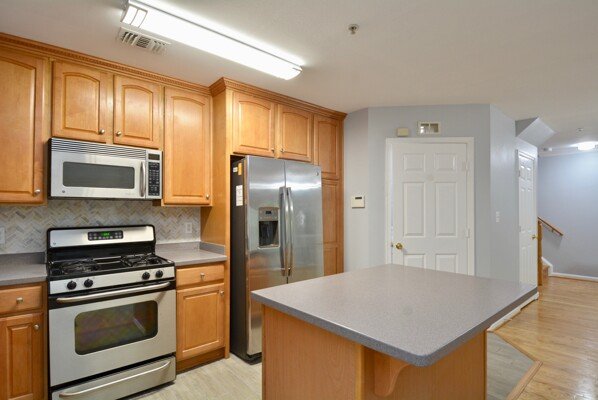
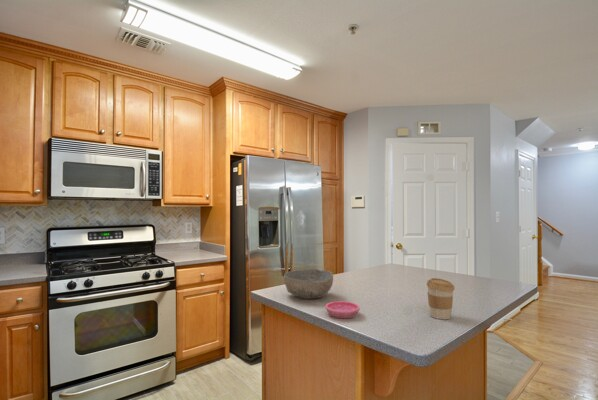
+ bowl [283,268,334,300]
+ saucer [324,300,361,319]
+ coffee cup [426,277,456,320]
